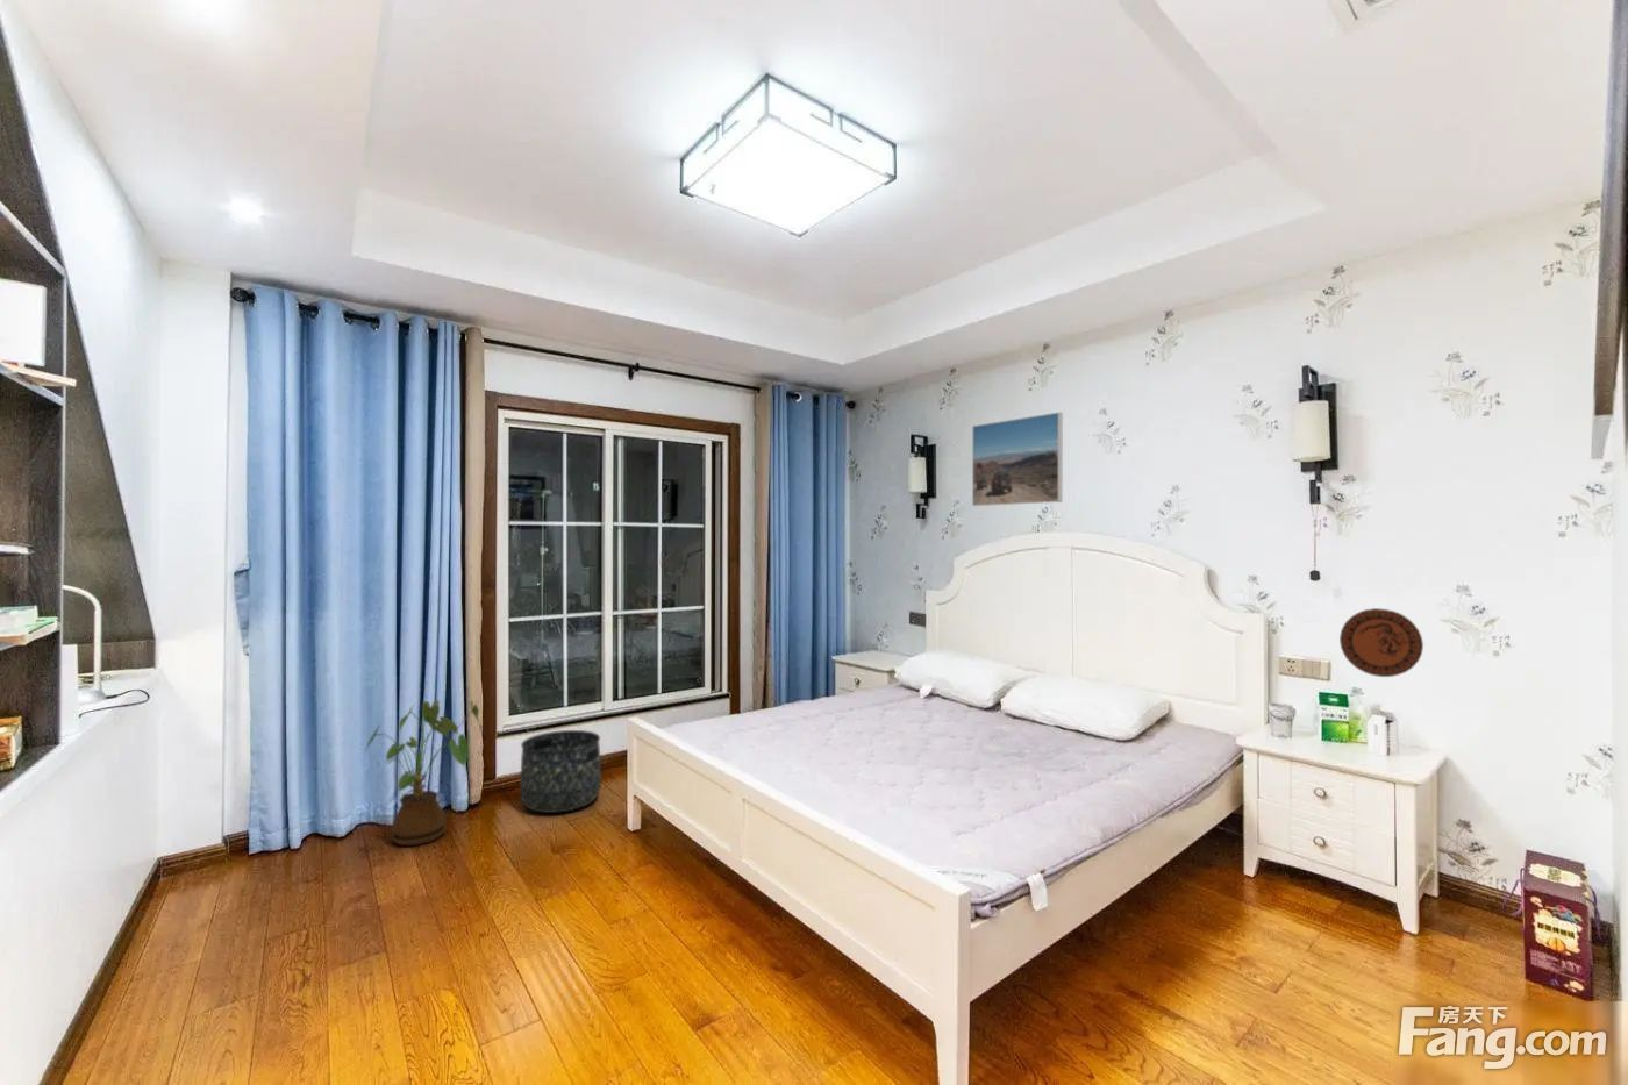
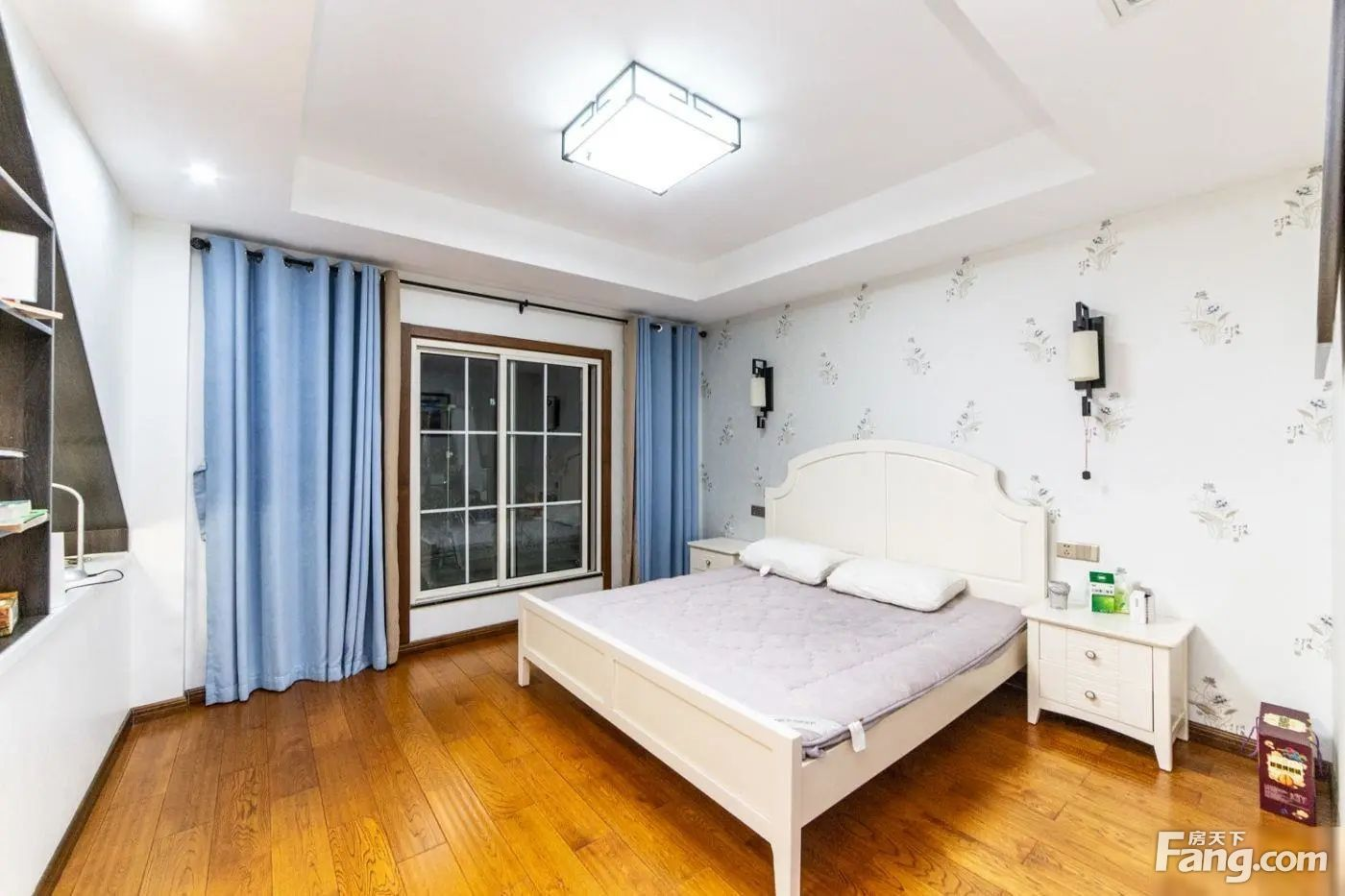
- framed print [971,411,1064,507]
- basket [518,729,603,814]
- decorative plate [1339,607,1425,678]
- house plant [364,699,484,846]
